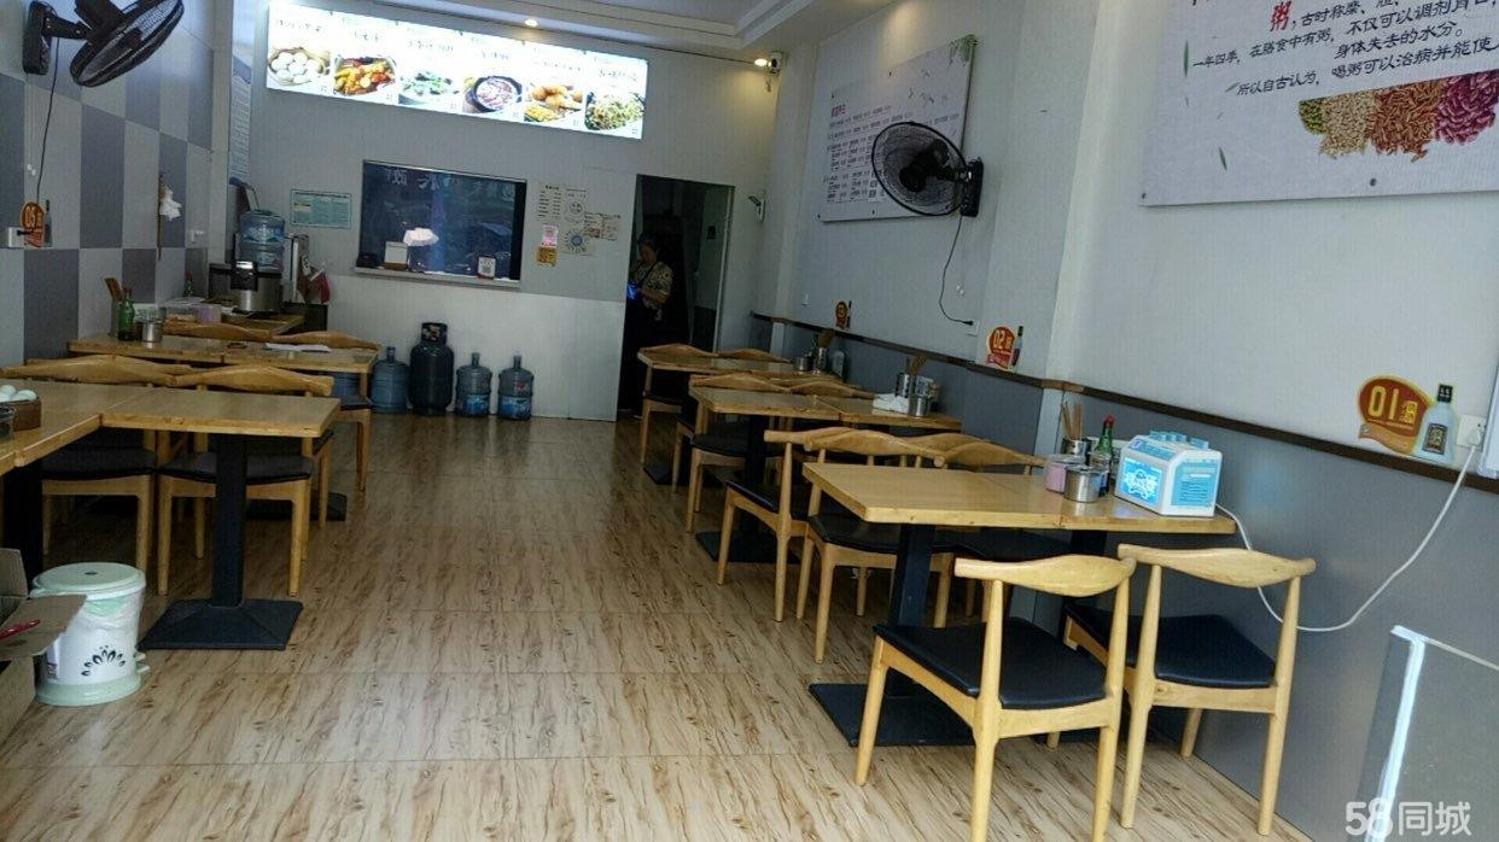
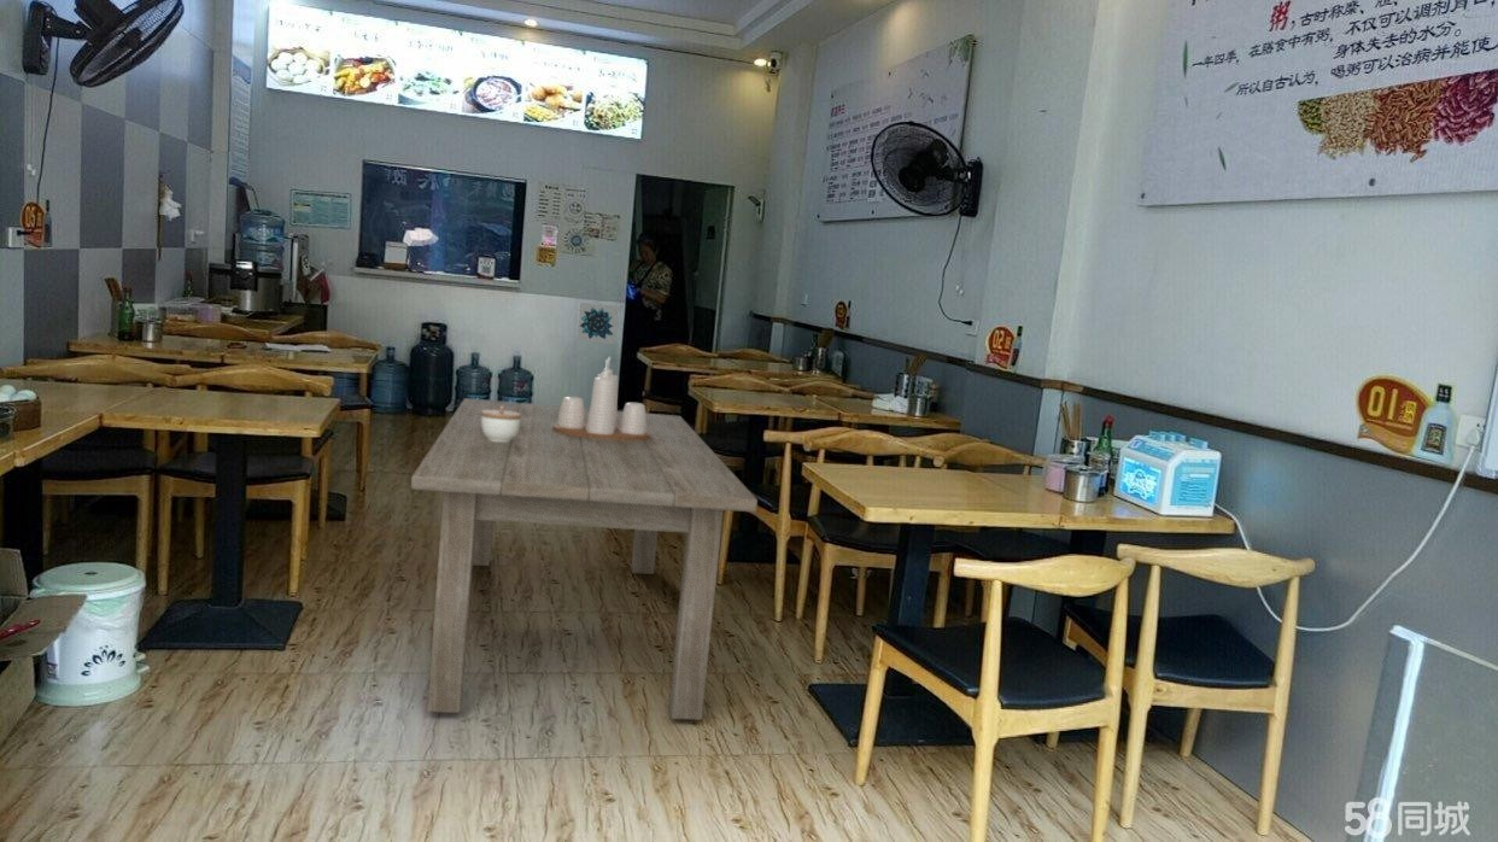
+ wall art [575,300,620,345]
+ dining table [410,397,759,721]
+ condiment set [552,356,650,440]
+ decorative box [481,407,521,443]
